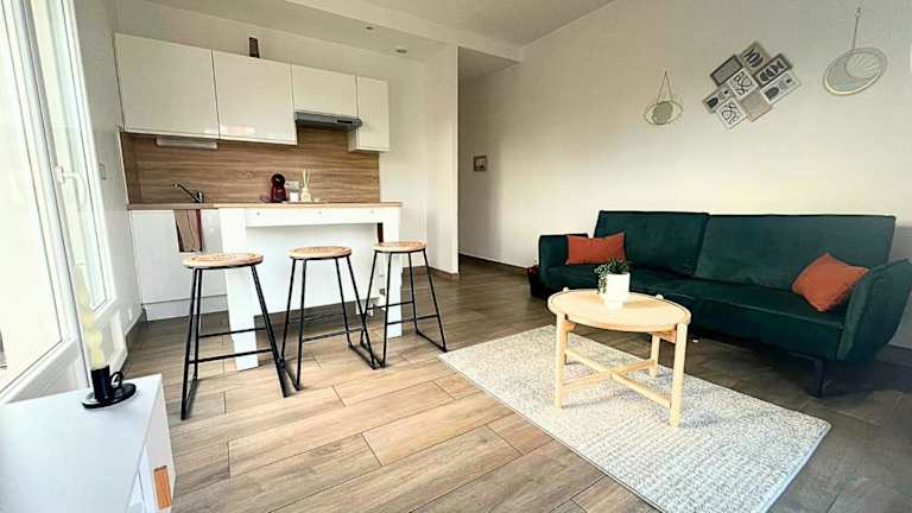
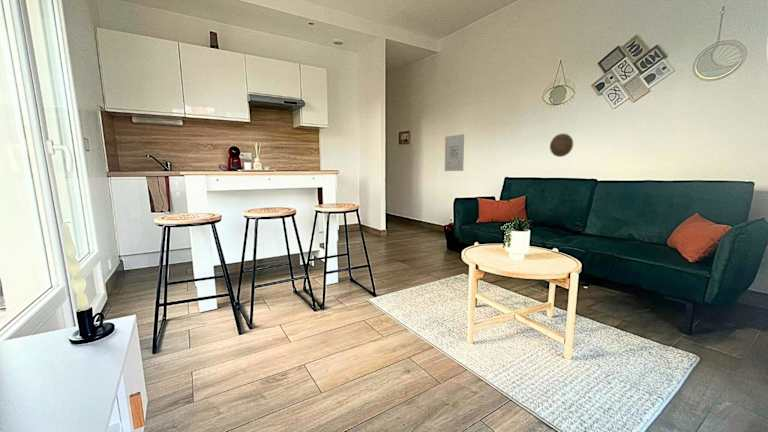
+ decorative plate [549,133,574,158]
+ wall art [444,133,465,172]
